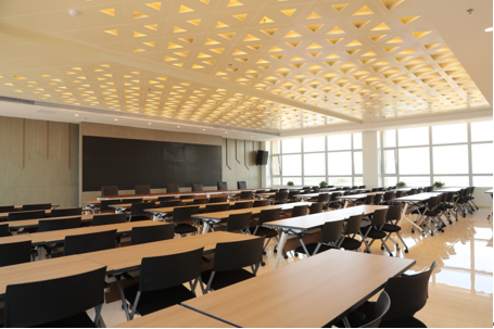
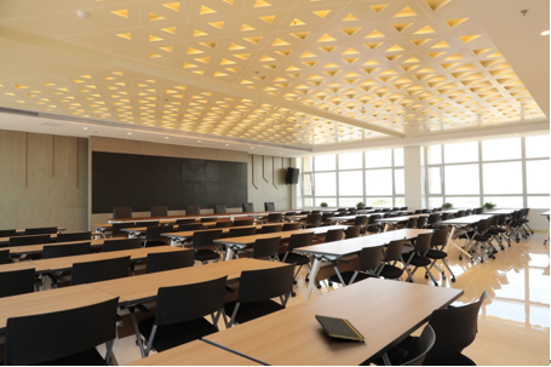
+ notepad [314,314,366,346]
